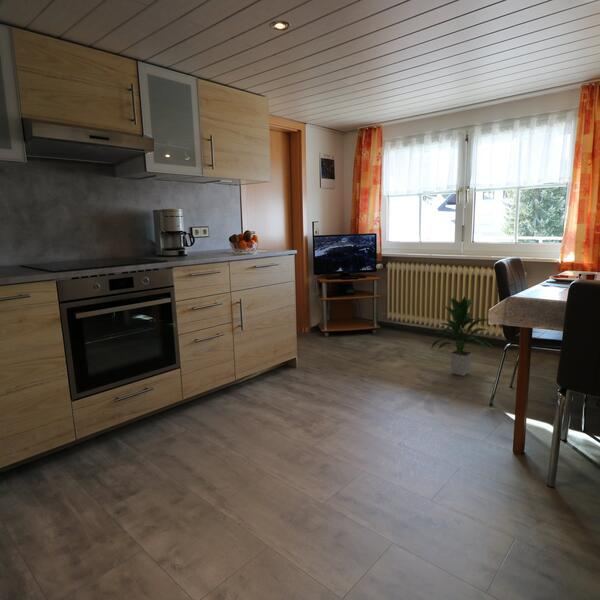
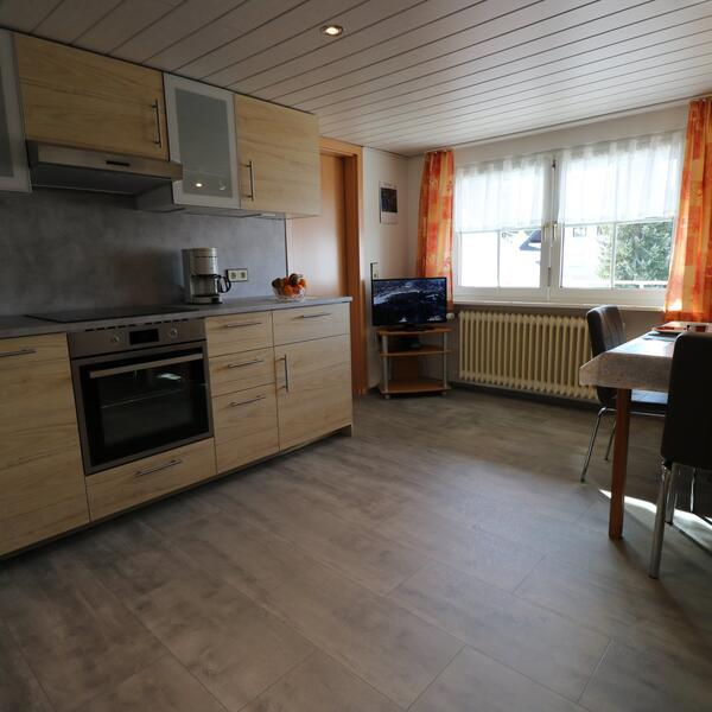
- indoor plant [430,295,493,377]
